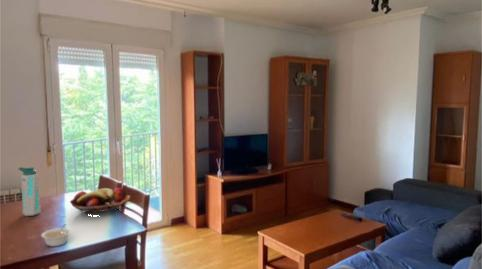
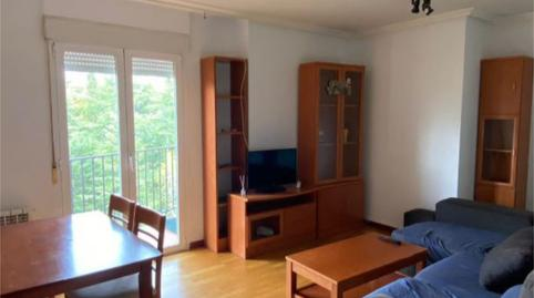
- fruit basket [69,187,131,215]
- water bottle [17,166,42,217]
- legume [40,223,72,247]
